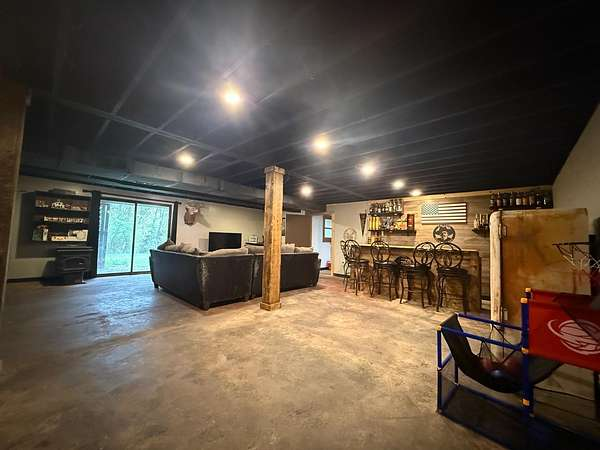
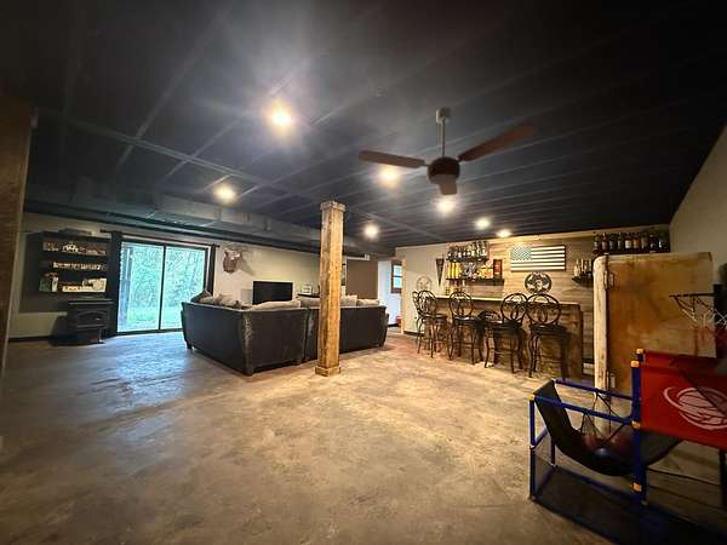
+ ceiling fan [356,107,538,196]
